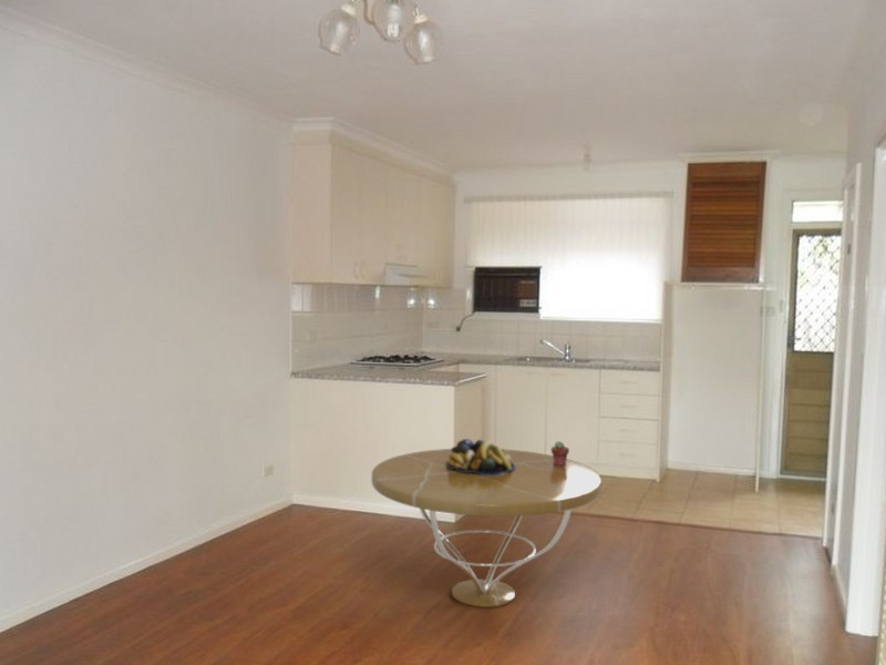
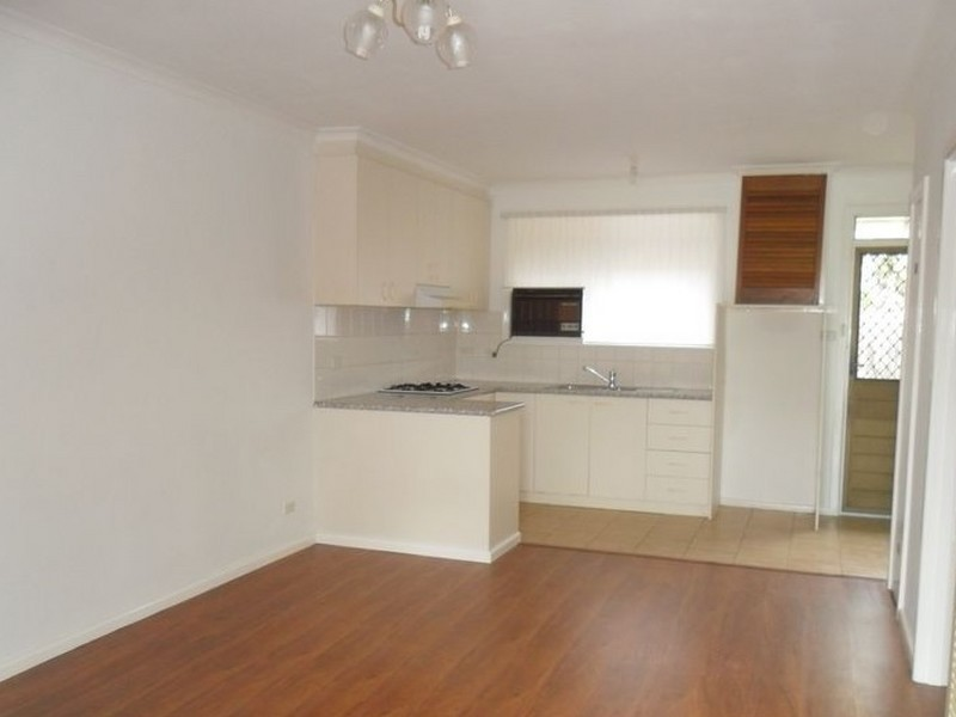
- fruit bowl [445,438,515,475]
- potted succulent [550,440,570,466]
- coffee table [370,448,604,608]
